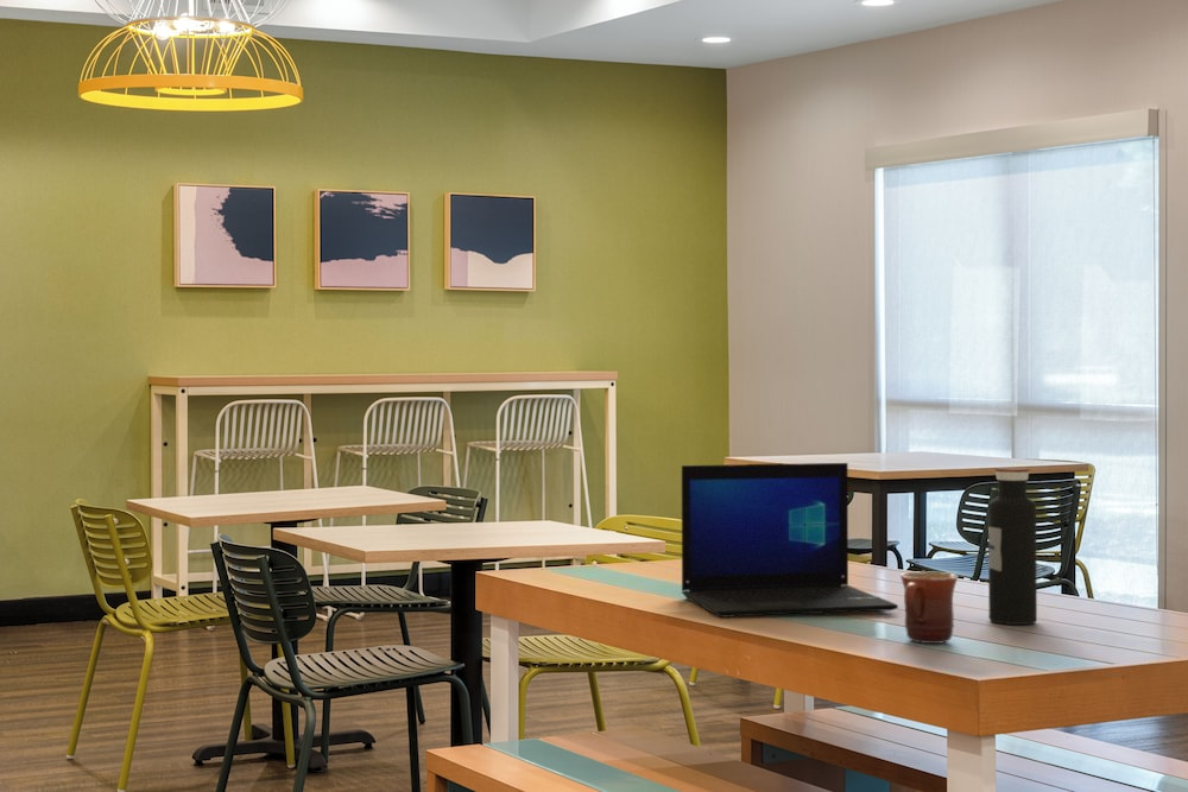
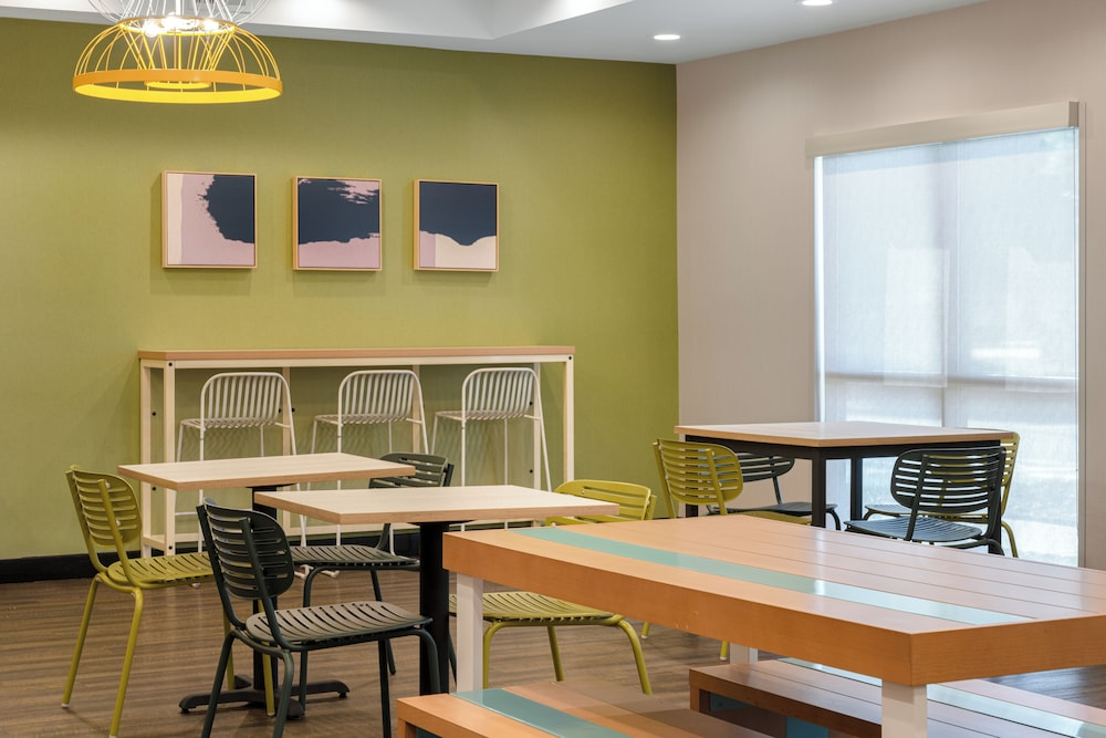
- laptop [681,462,899,619]
- water bottle [987,467,1038,626]
- mug [899,570,959,645]
